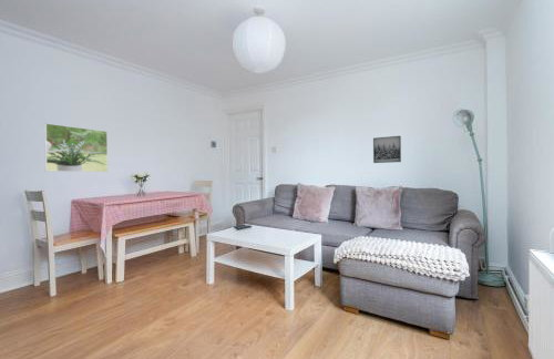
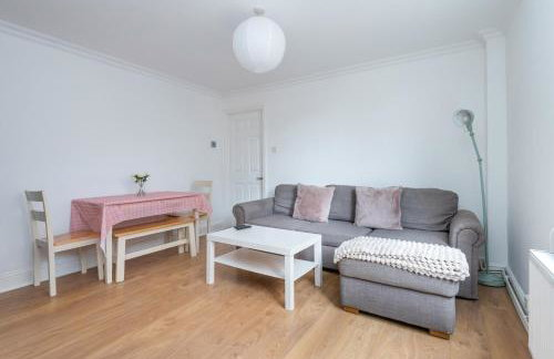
- wall art [372,135,402,164]
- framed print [43,122,109,173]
